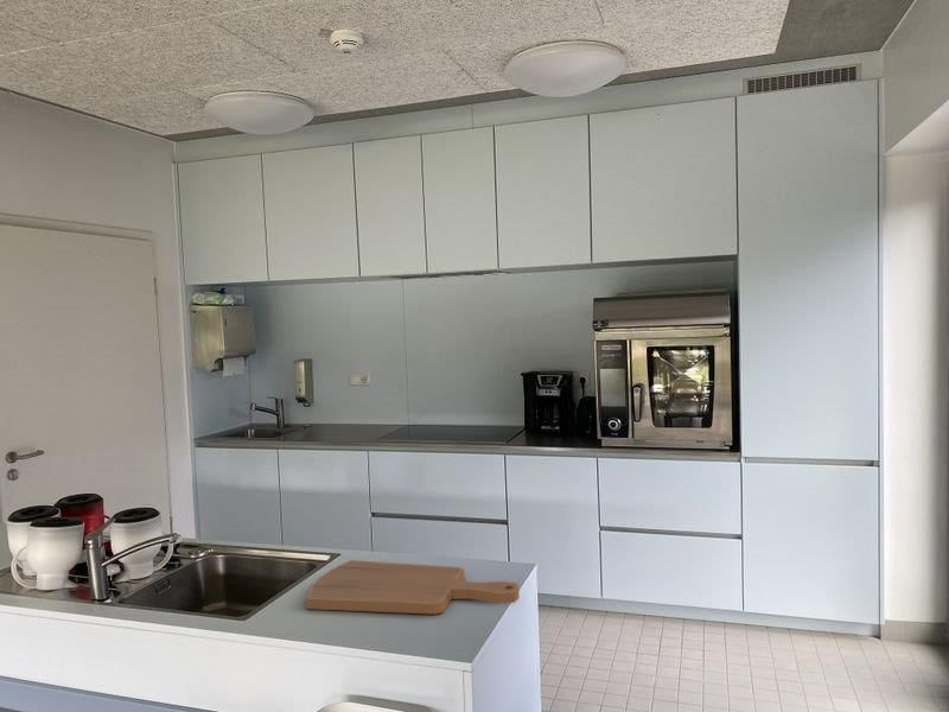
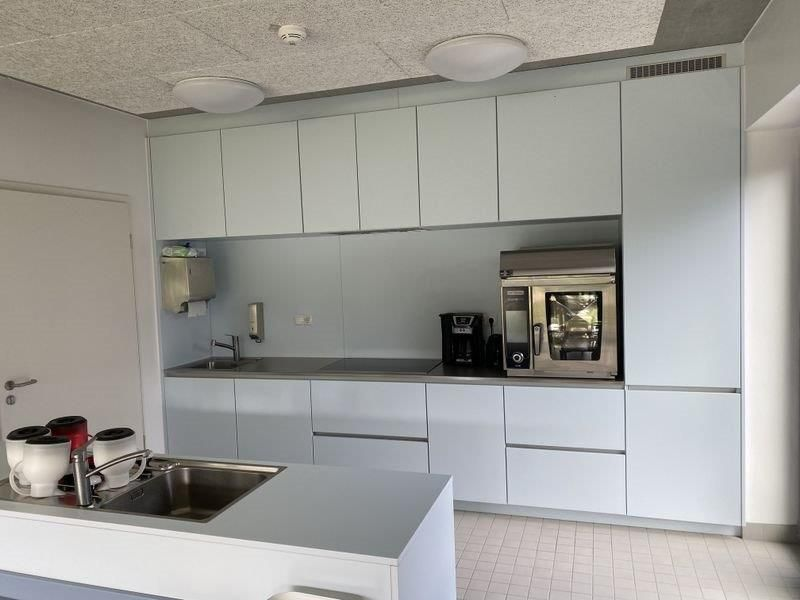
- cutting board [305,559,521,615]
